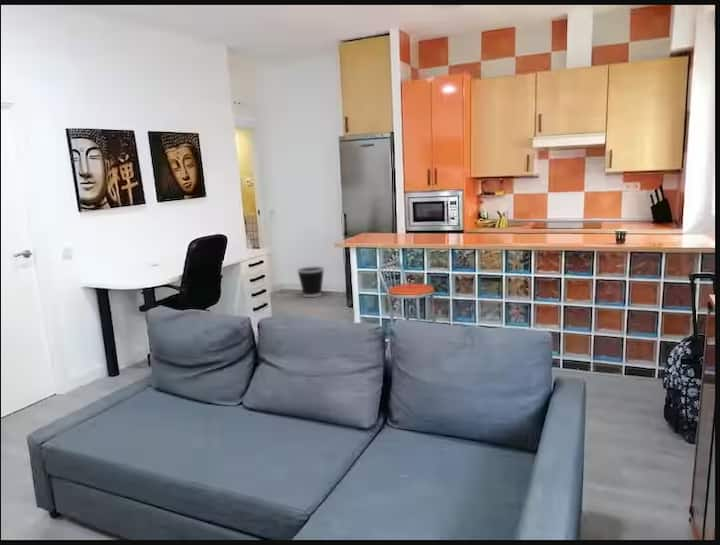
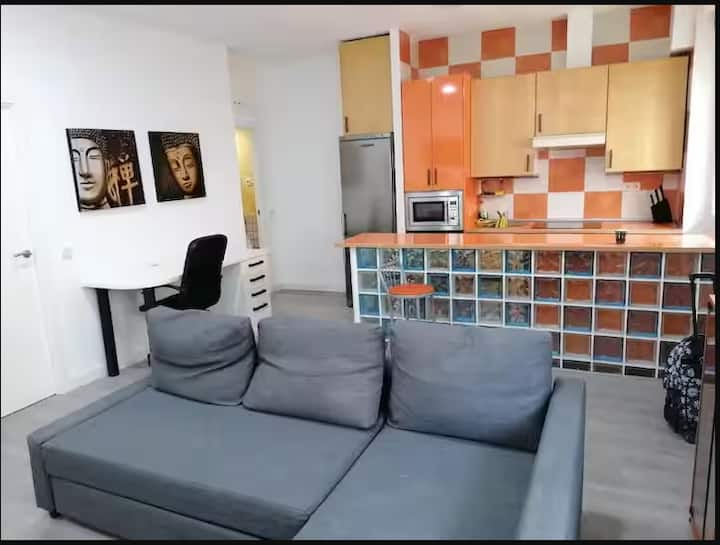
- wastebasket [296,265,325,298]
